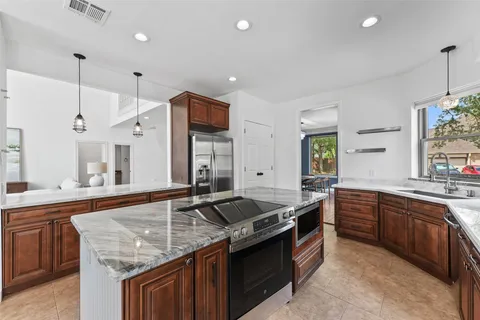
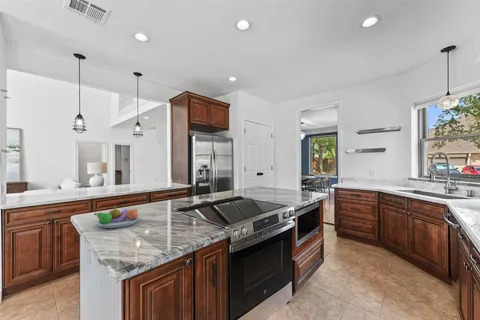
+ fruit bowl [93,206,140,229]
